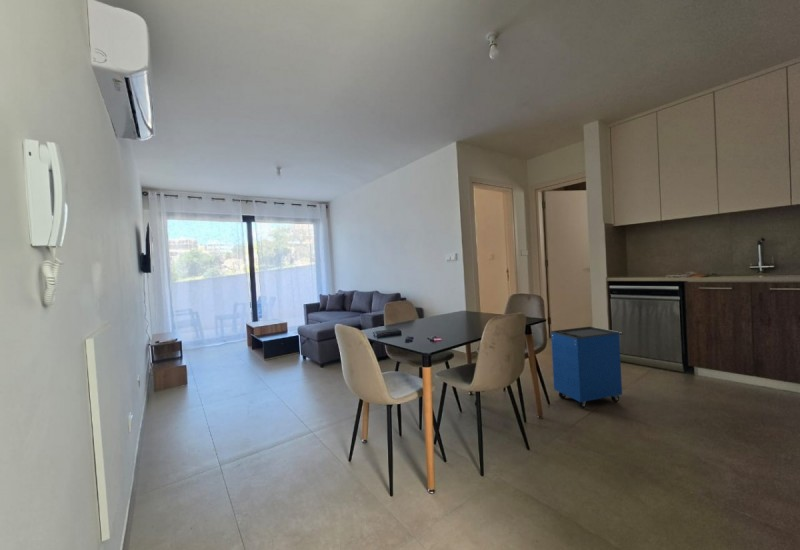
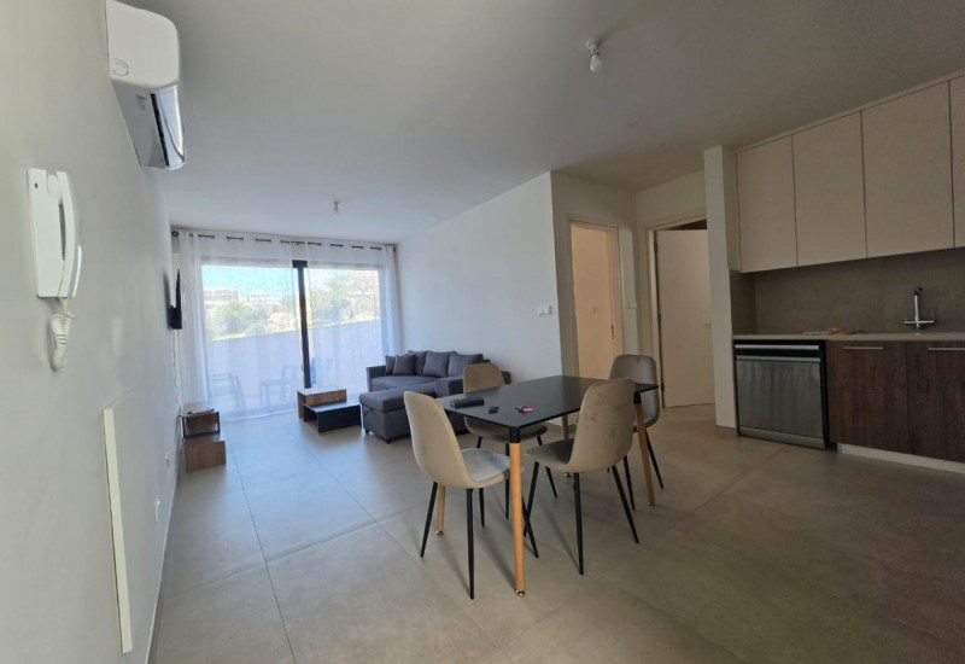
- cabinet [550,326,624,410]
